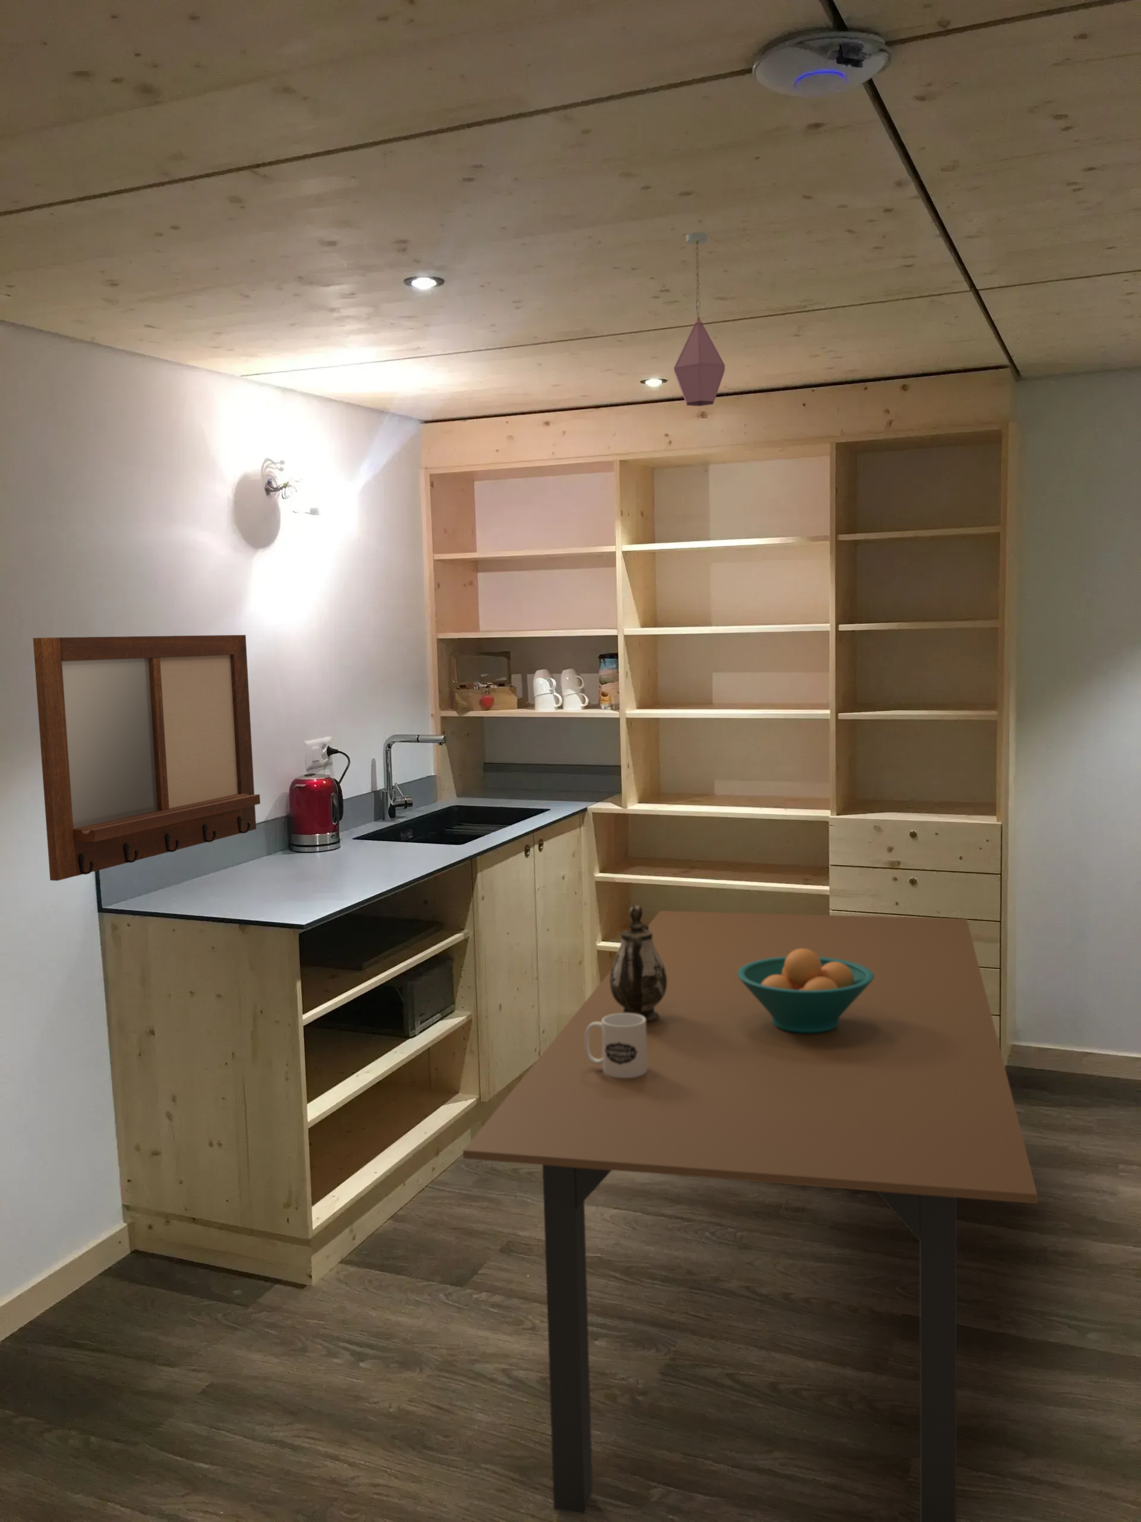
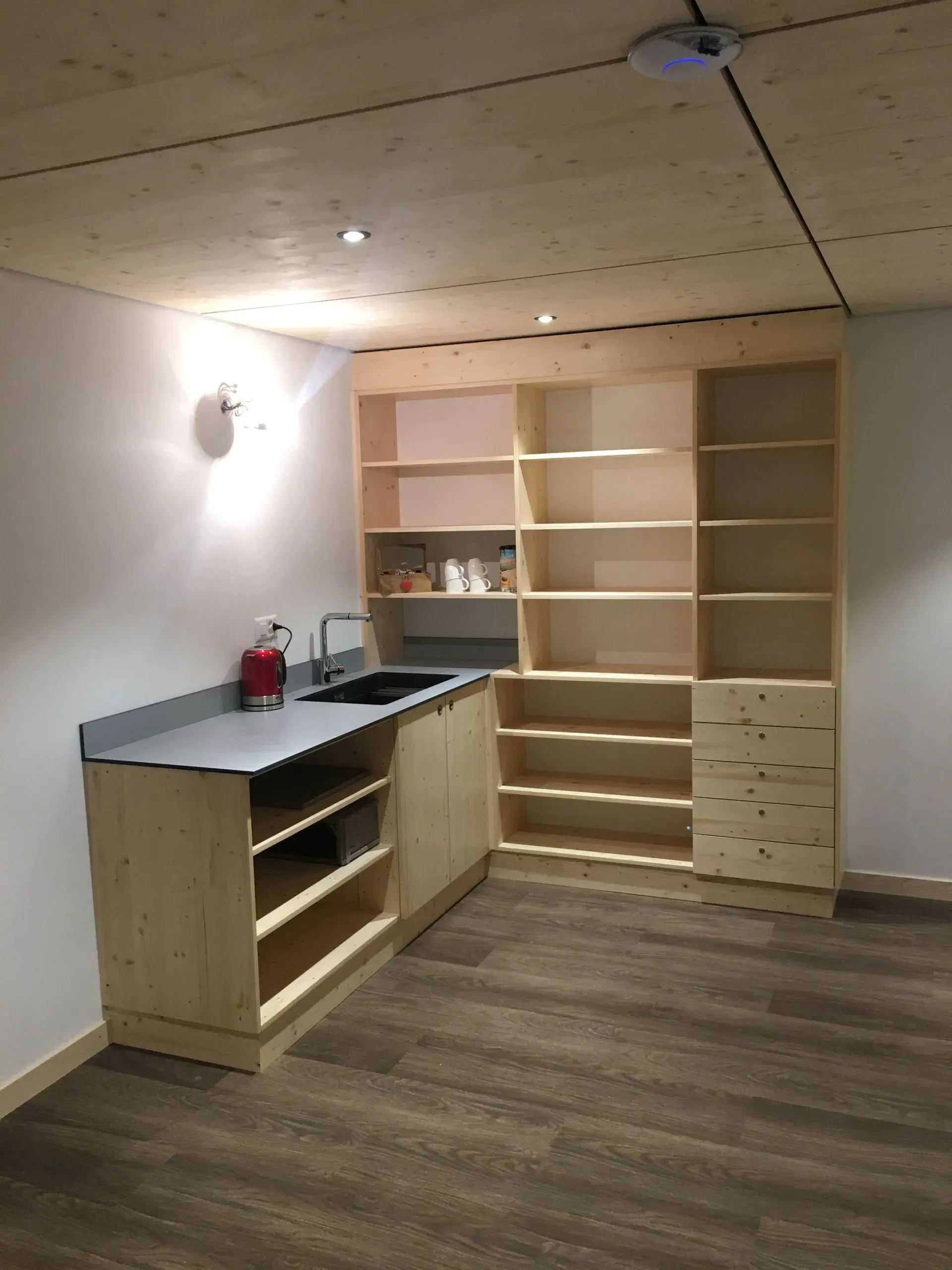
- teapot [610,905,666,1022]
- fruit bowl [737,948,874,1033]
- dining table [463,911,1038,1522]
- writing board [32,634,261,882]
- mug [585,1013,647,1077]
- pendant light [674,231,725,406]
